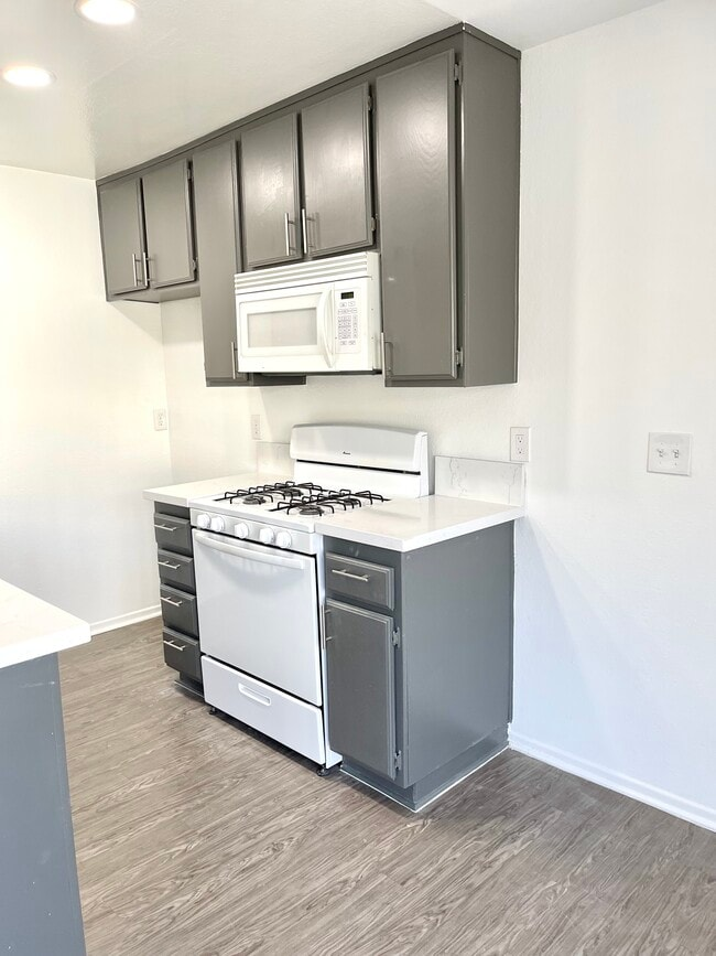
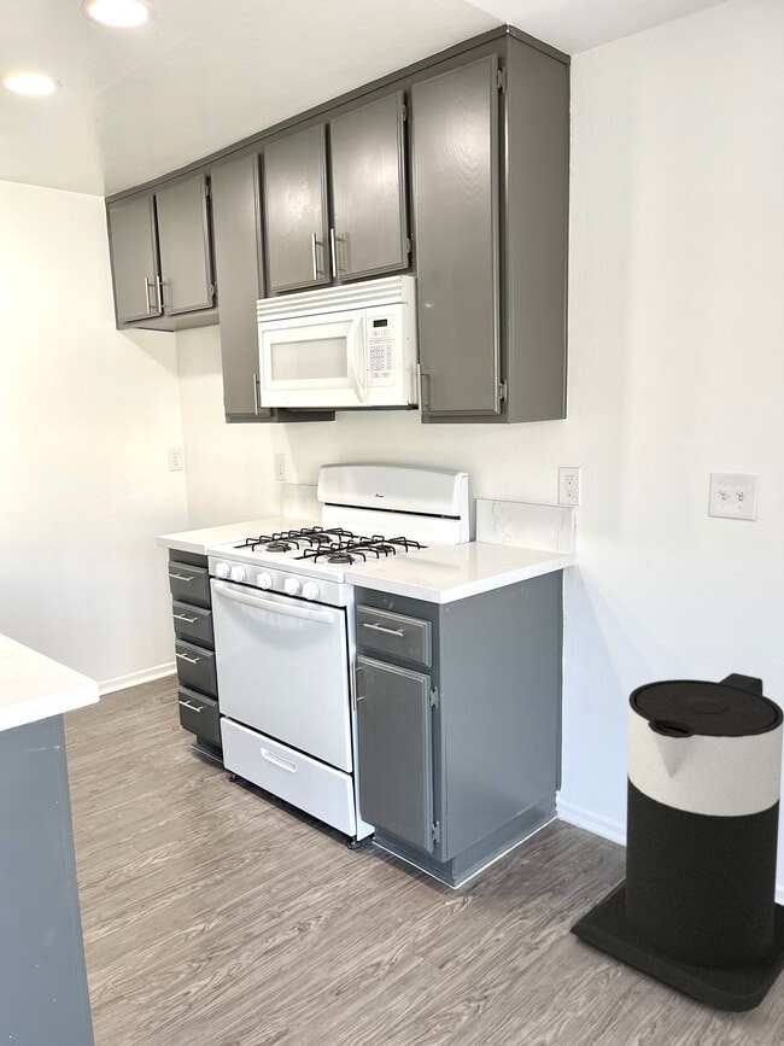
+ trash can [568,672,784,1015]
